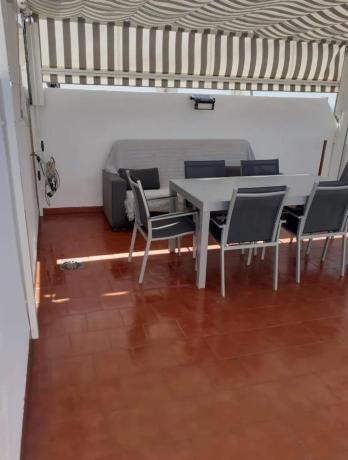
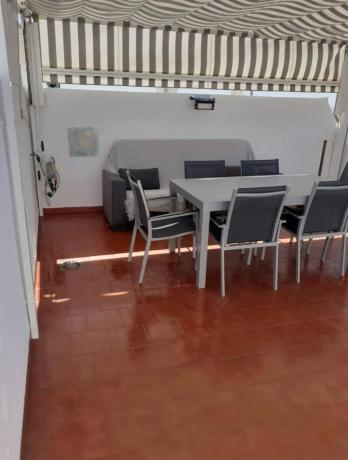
+ wall art [66,125,100,158]
